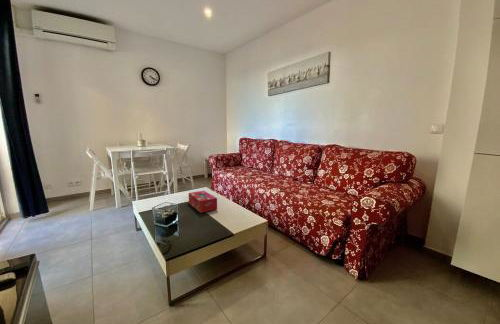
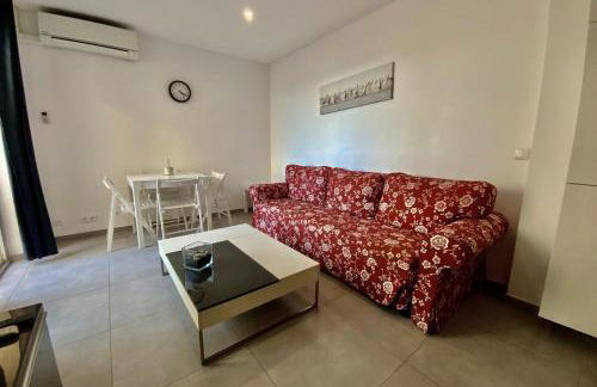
- tissue box [188,190,218,214]
